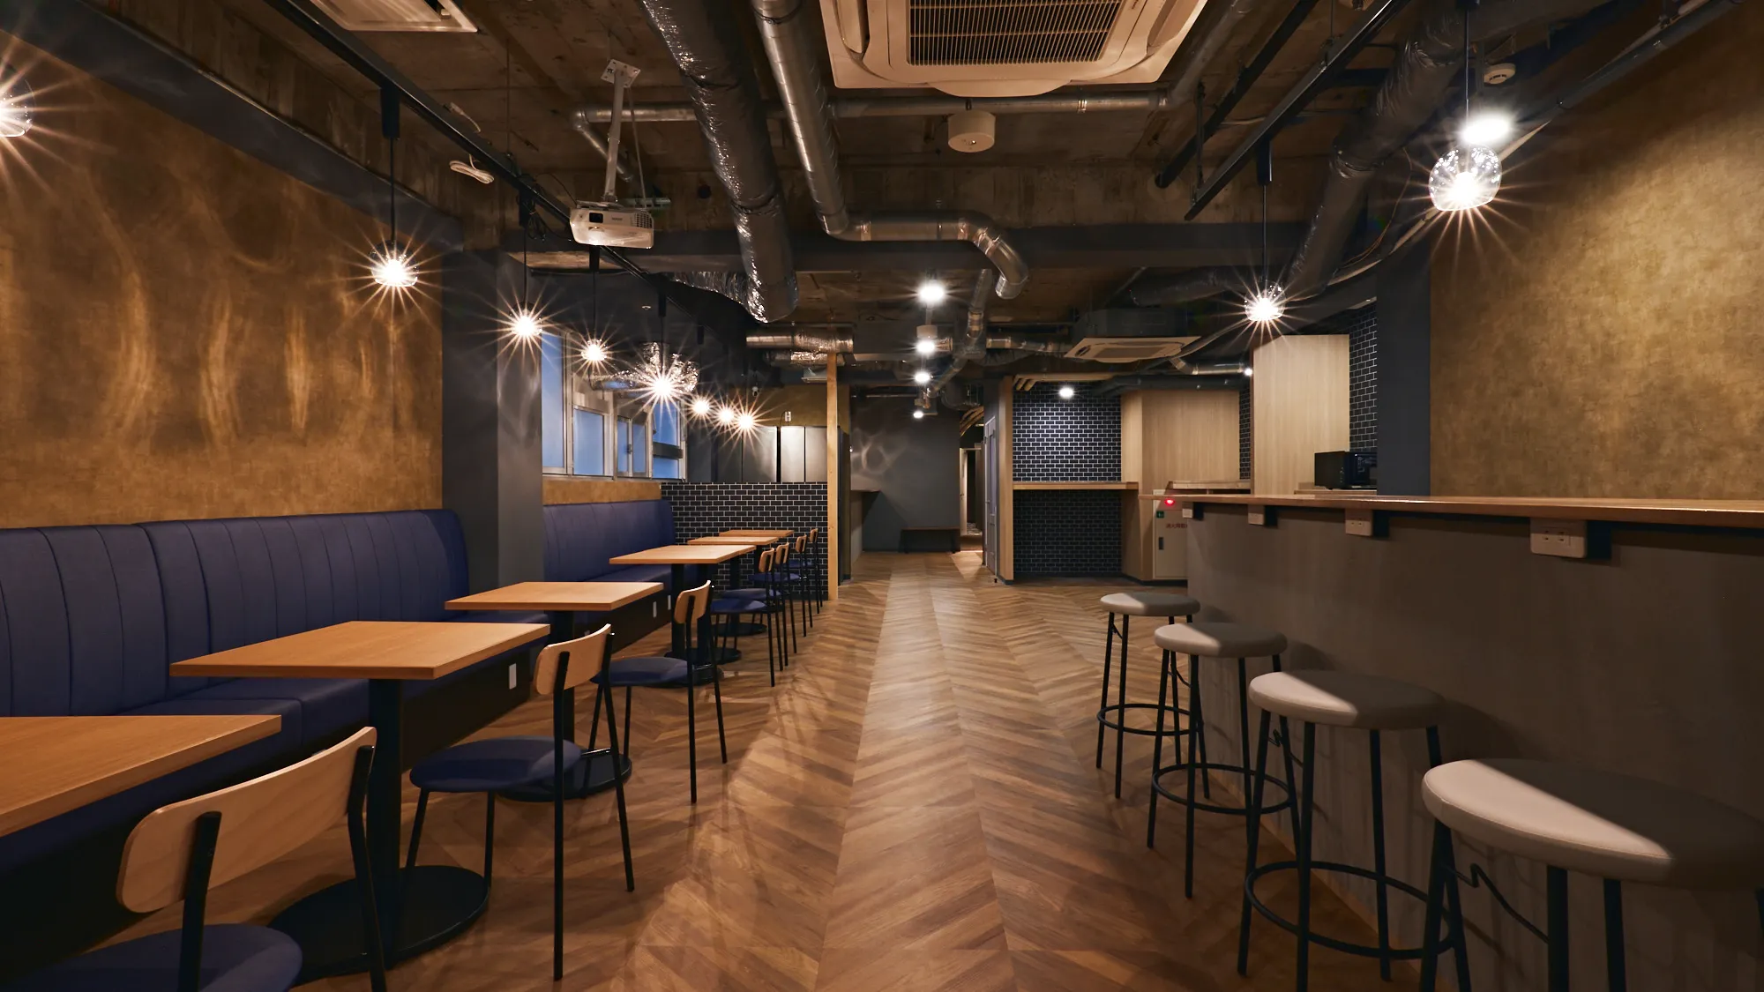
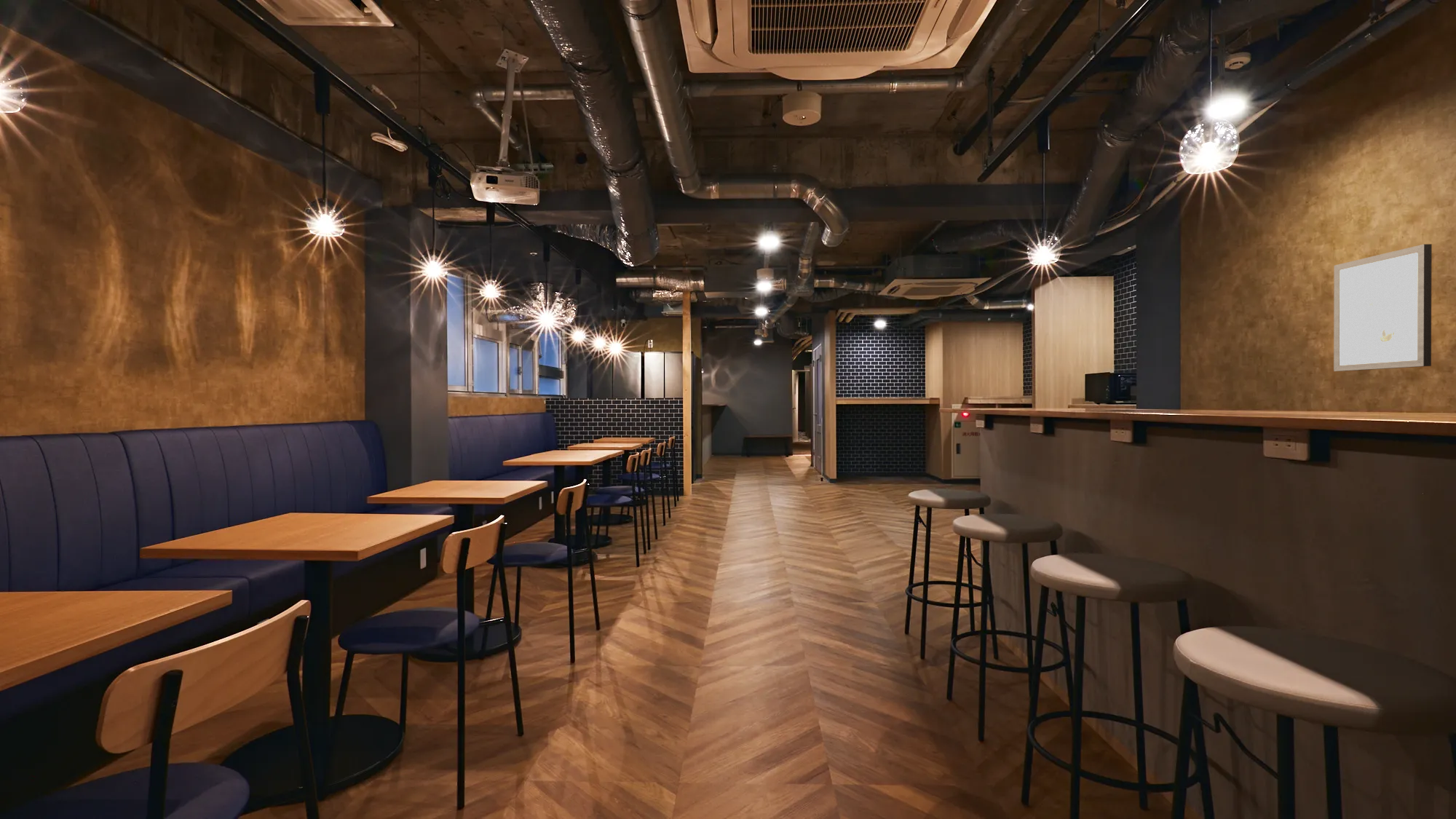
+ wall art [1333,243,1433,372]
